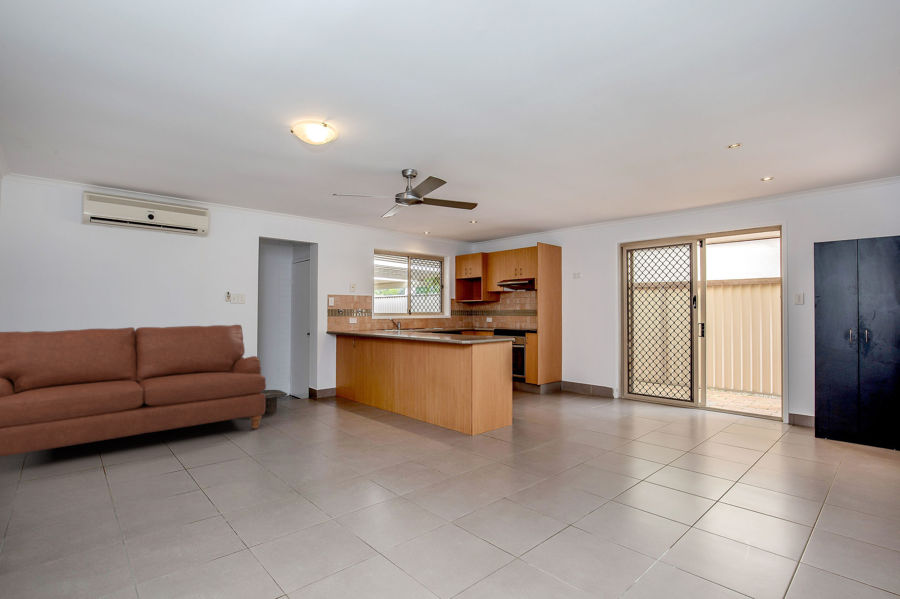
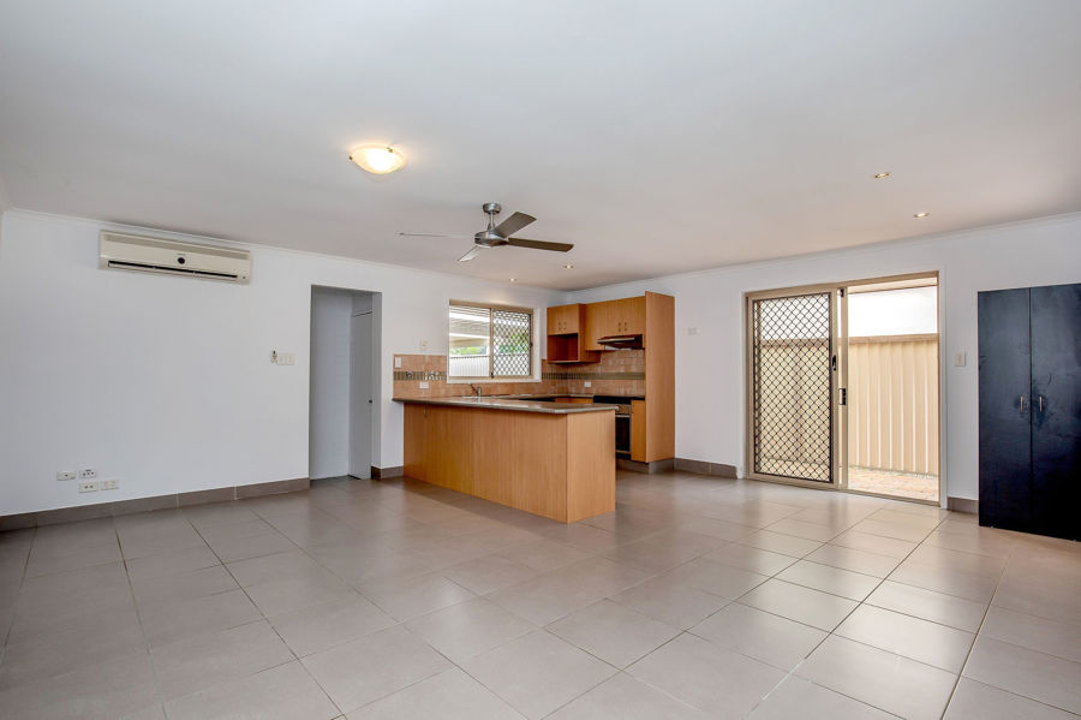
- sofa [0,324,267,458]
- side table [260,389,288,414]
